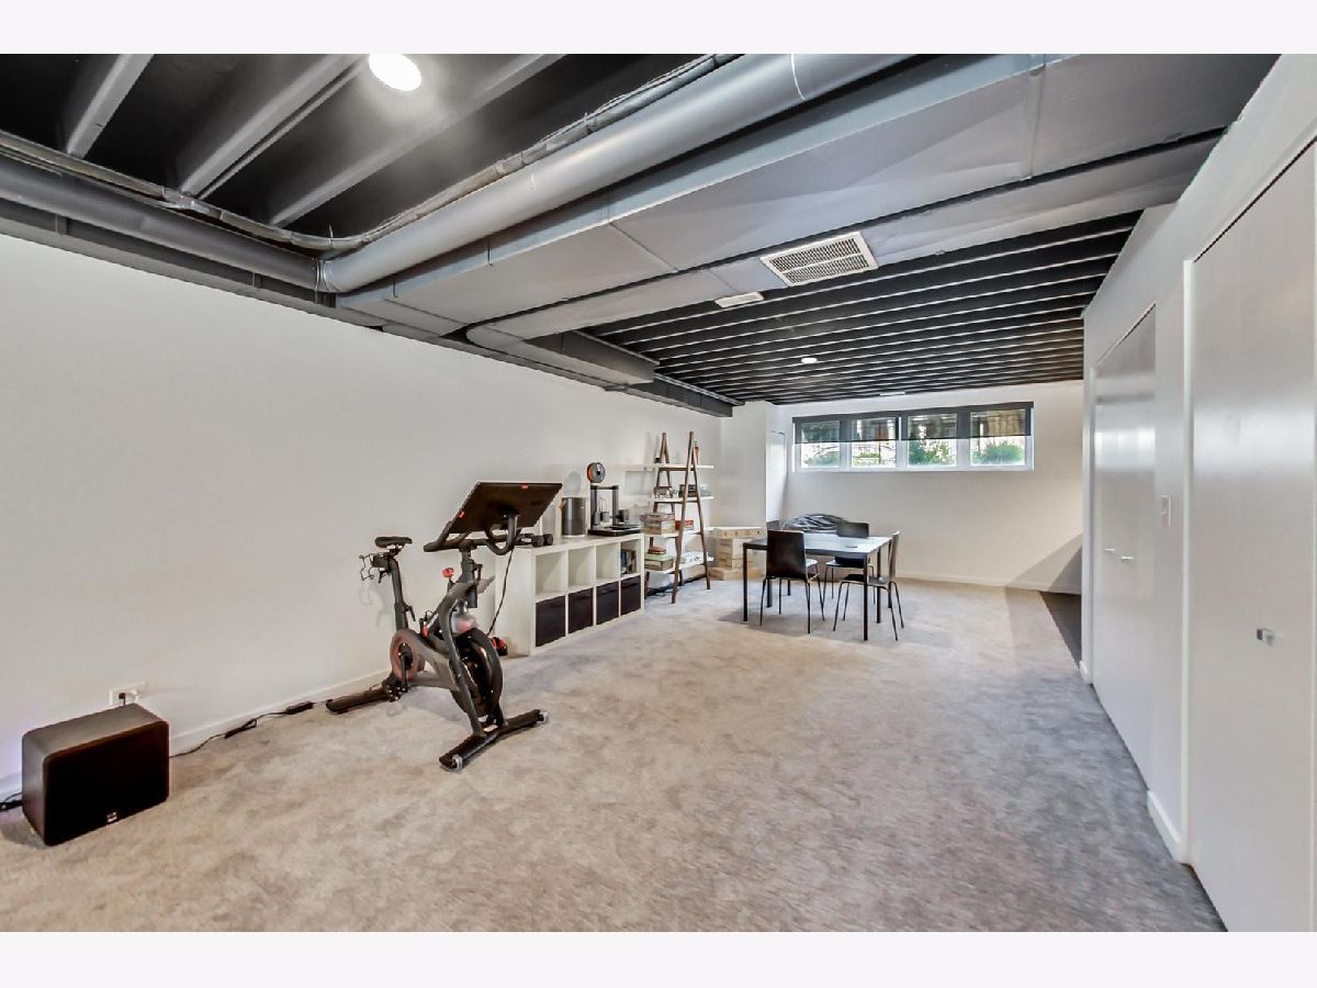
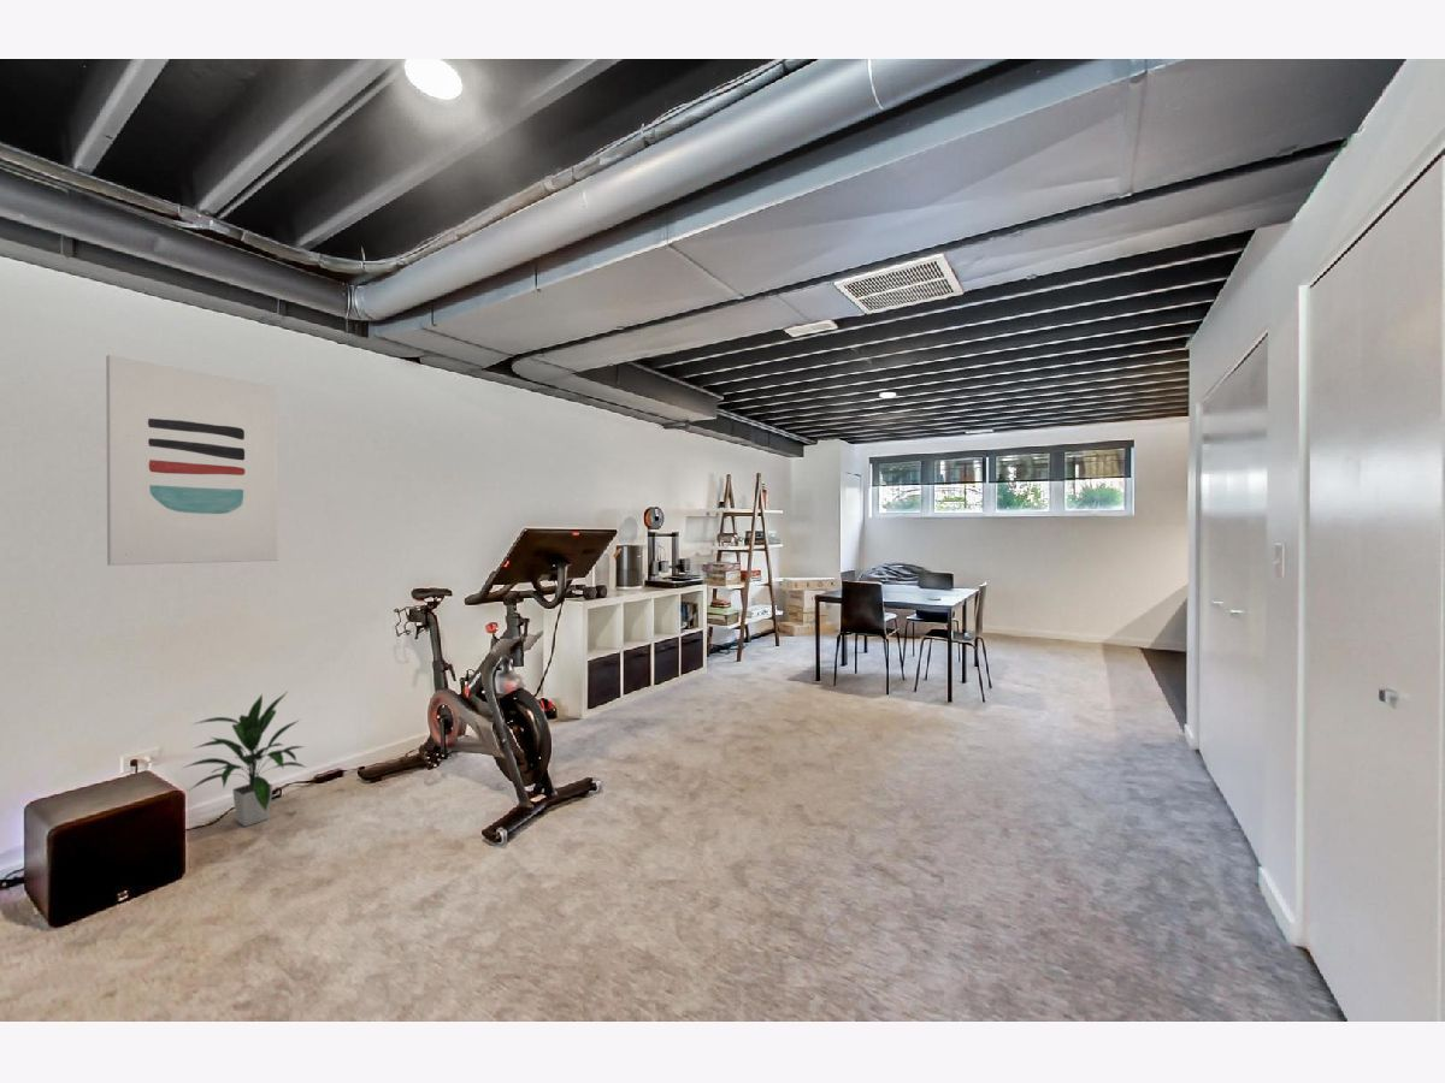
+ wall art [105,354,278,567]
+ indoor plant [183,692,308,828]
